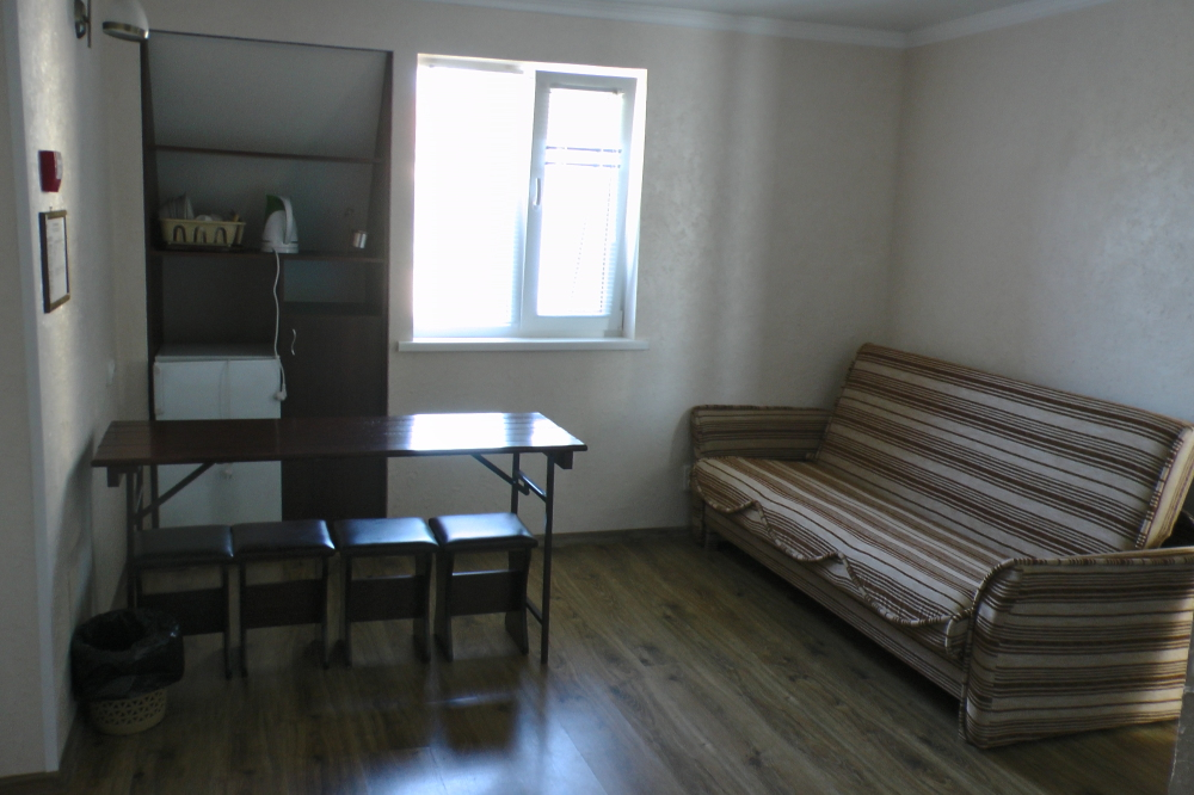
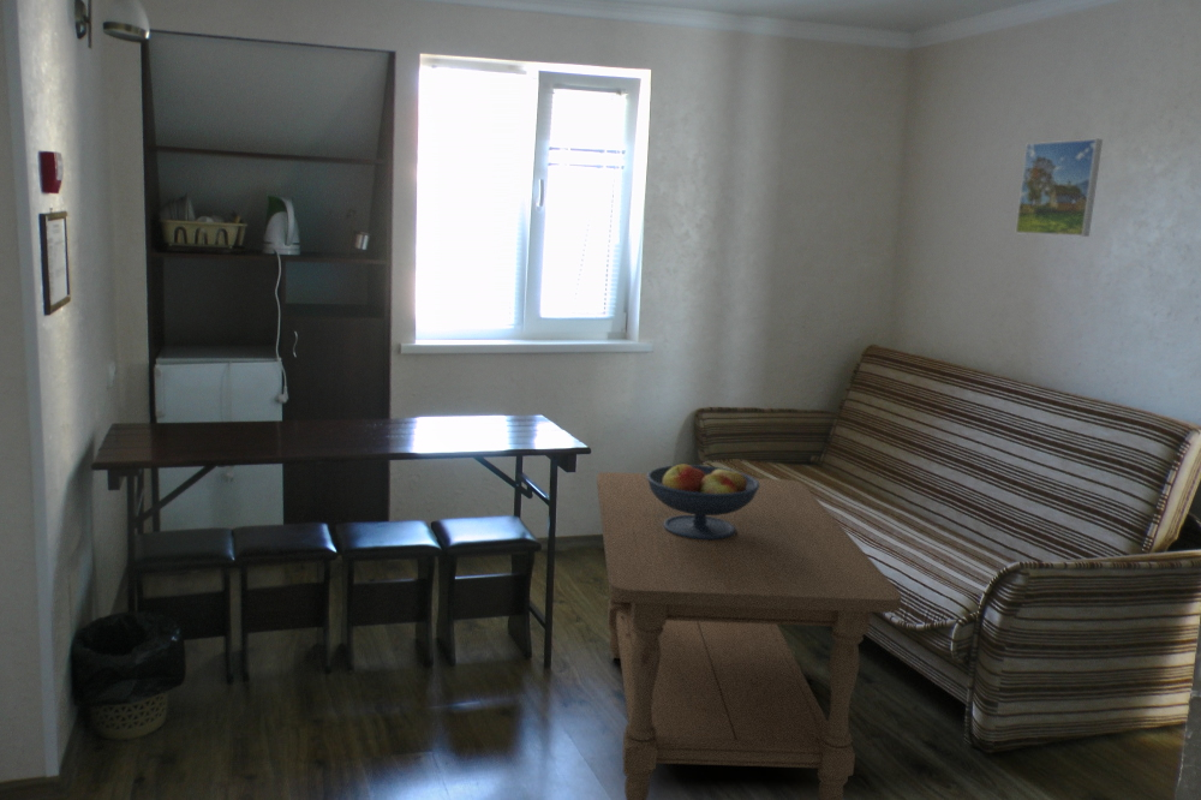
+ fruit bowl [646,464,760,539]
+ coffee table [596,471,903,800]
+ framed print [1014,138,1104,238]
